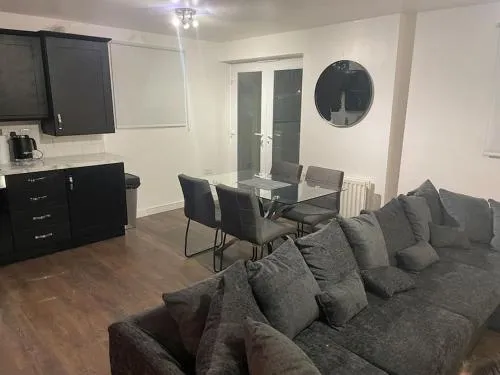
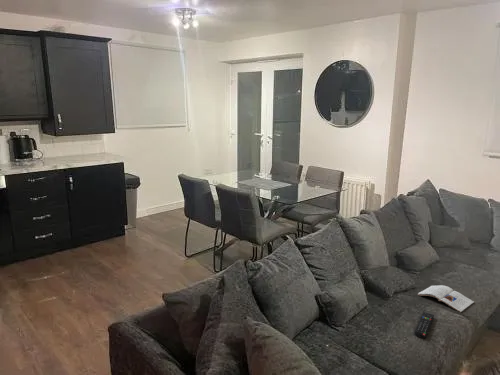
+ magazine [417,284,475,313]
+ remote control [413,311,435,339]
